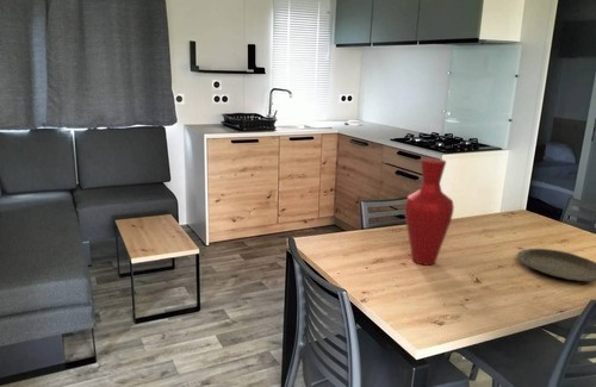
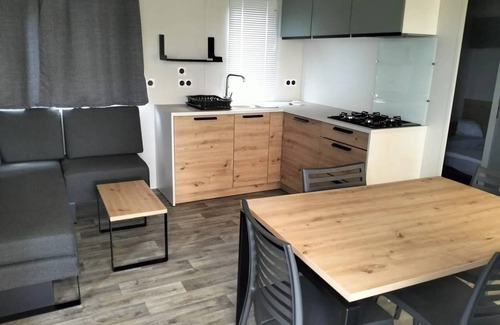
- plate [516,248,596,282]
- vase [404,157,455,267]
